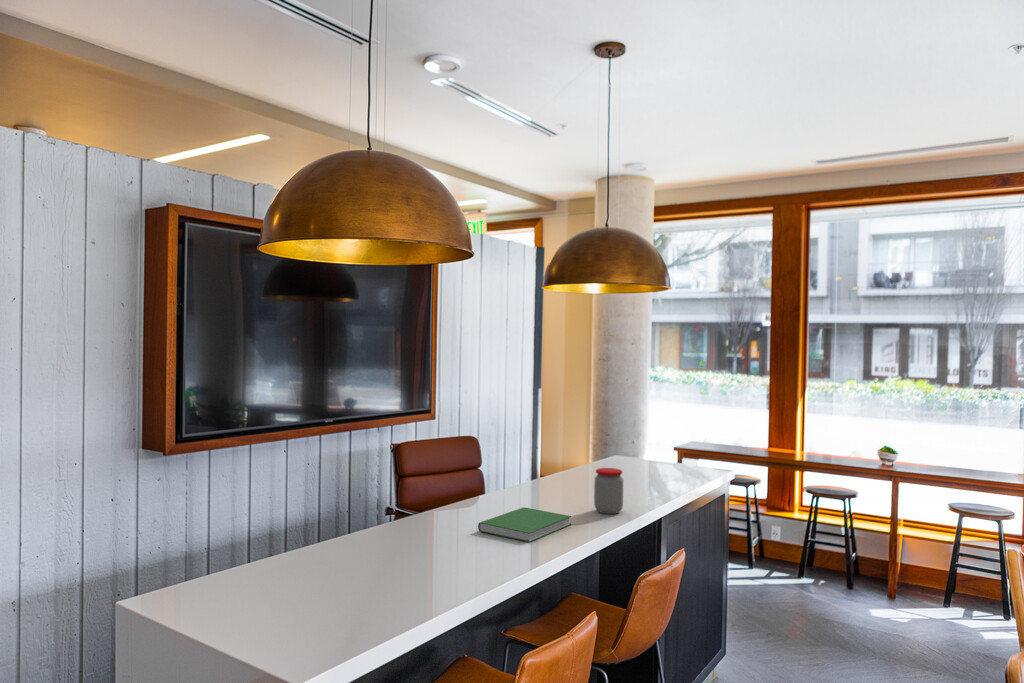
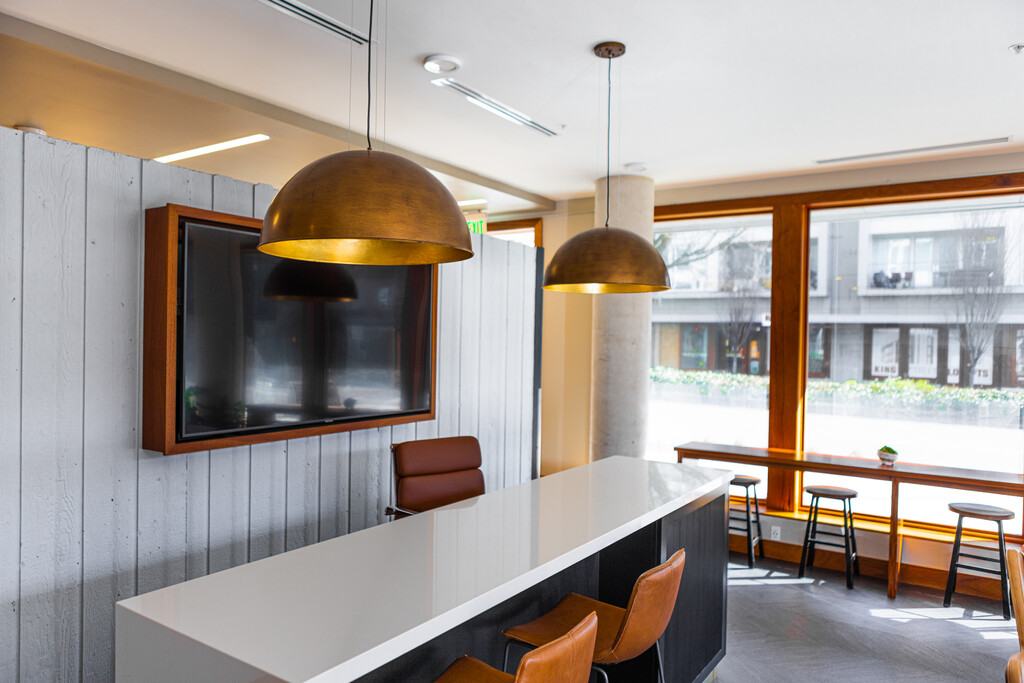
- hardcover book [477,506,572,543]
- jar [593,467,624,515]
